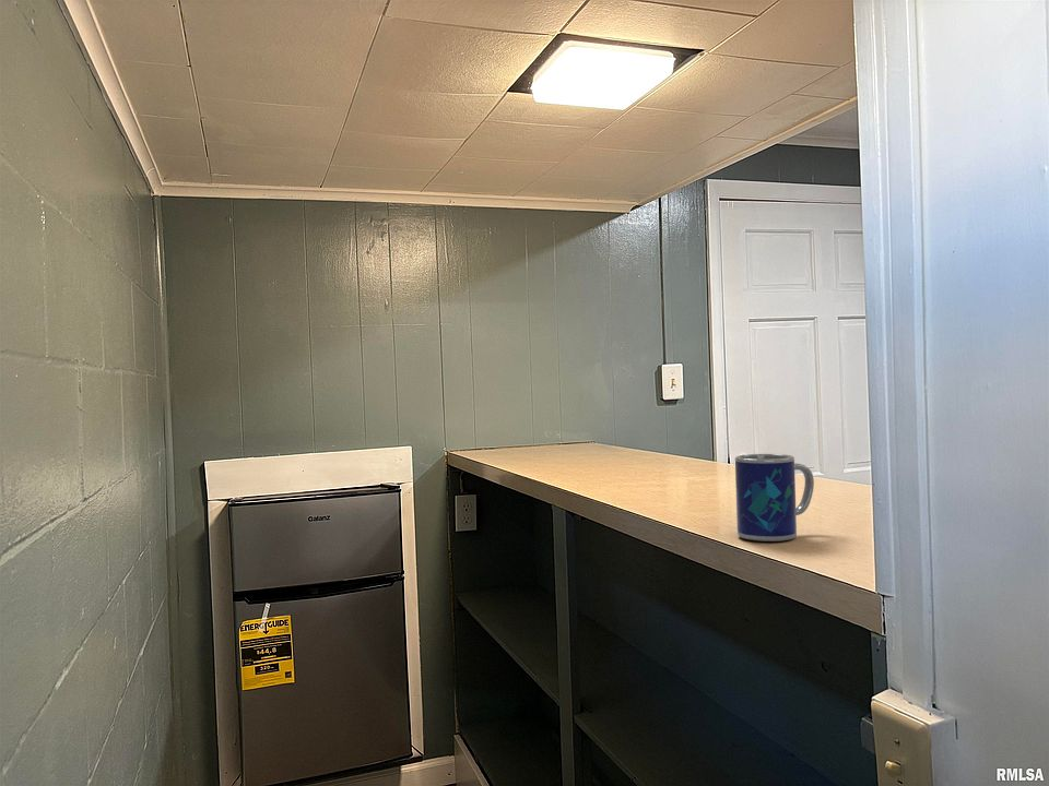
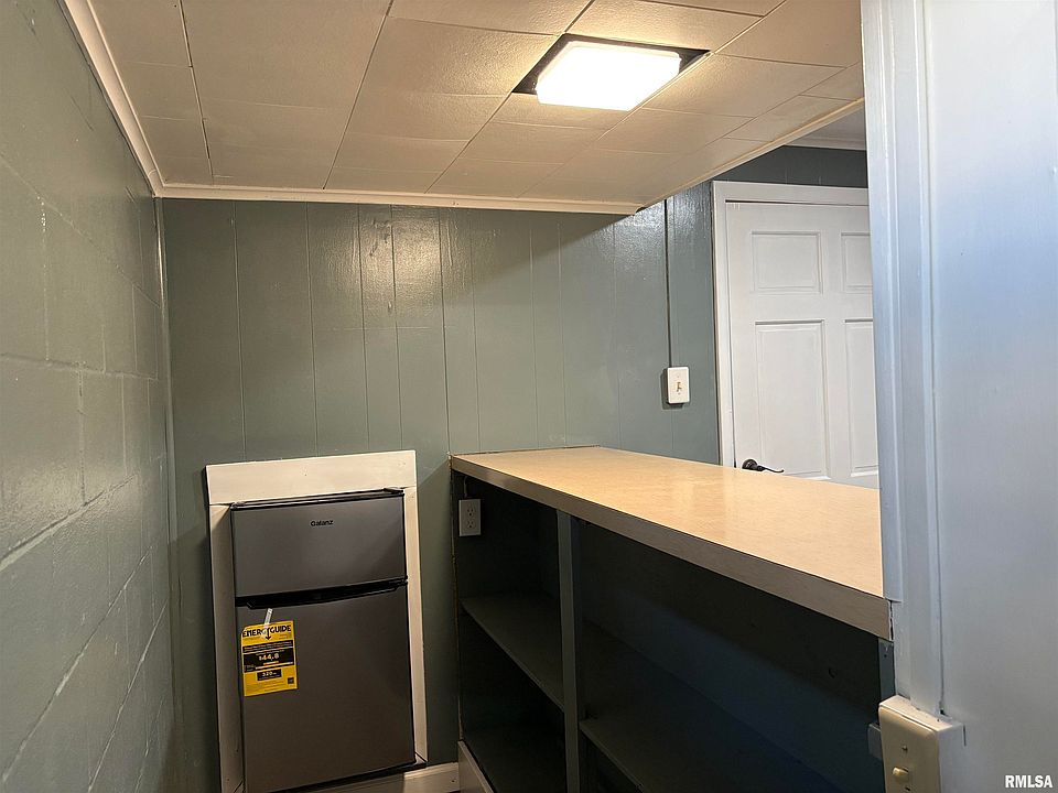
- mug [734,453,815,543]
